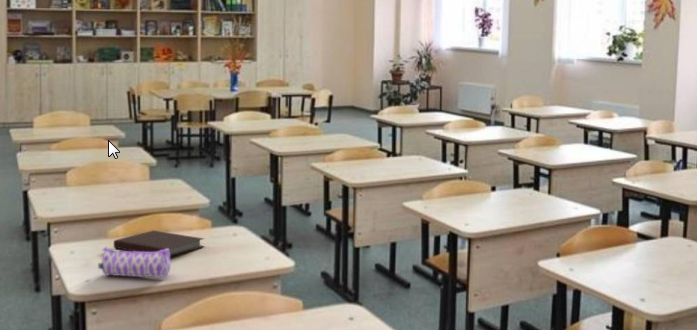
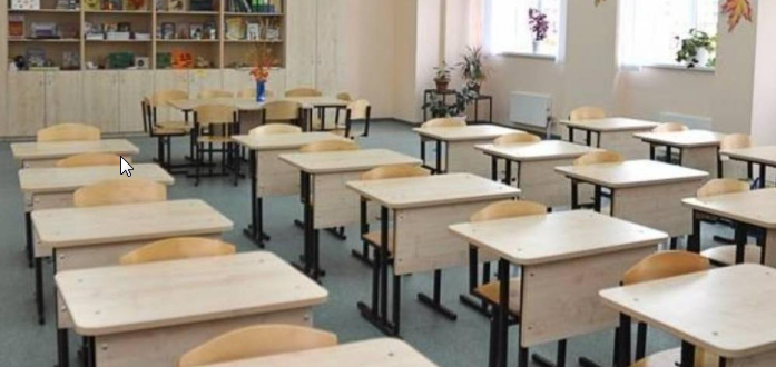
- notebook [113,230,205,257]
- pencil case [97,246,172,278]
